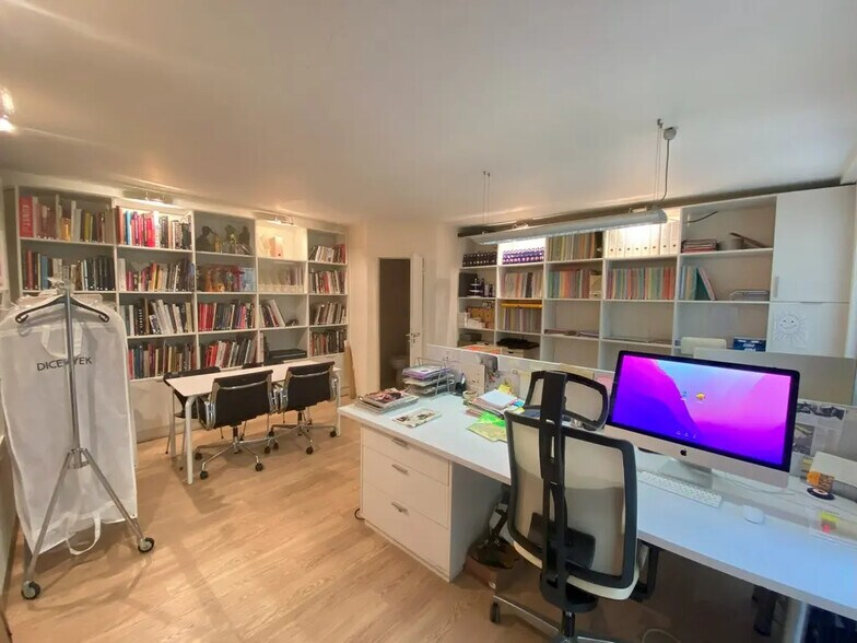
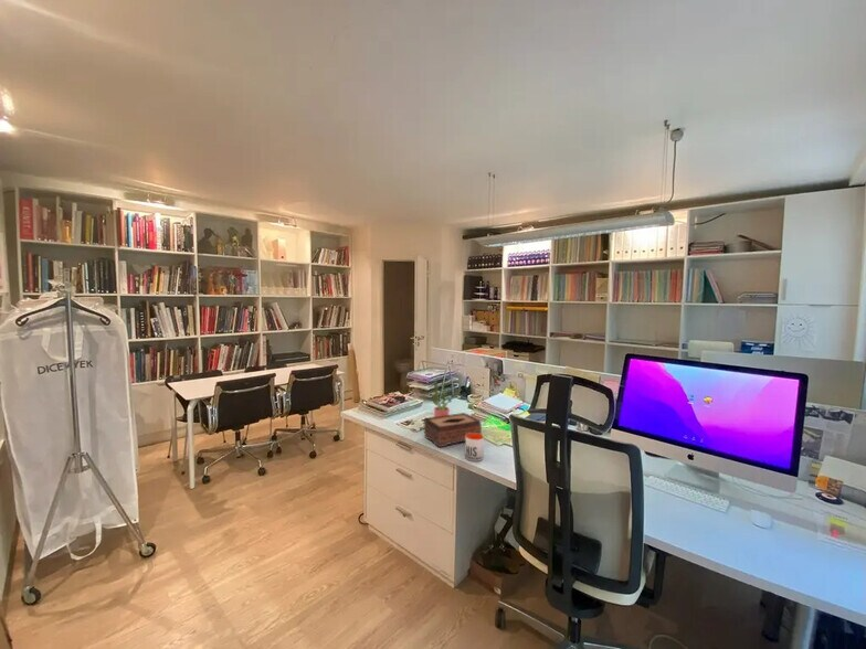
+ mug [464,434,485,462]
+ potted plant [427,380,463,417]
+ tissue box [423,412,483,448]
